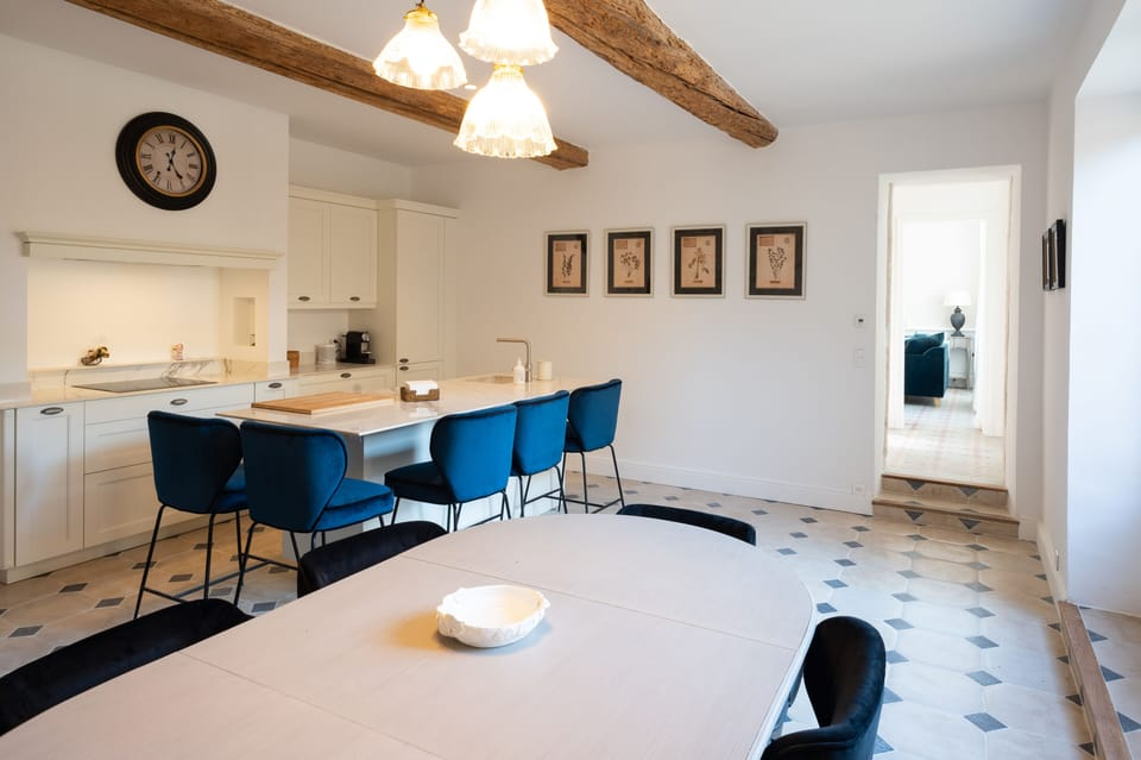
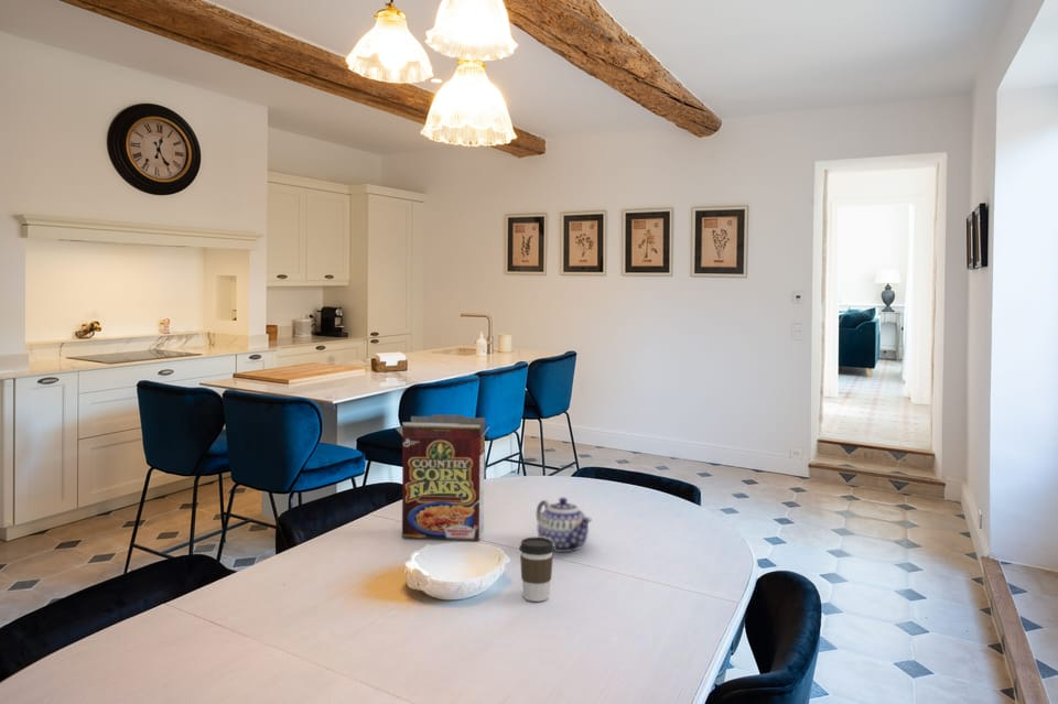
+ cereal box [395,413,489,541]
+ teapot [536,497,593,553]
+ coffee cup [518,537,554,603]
